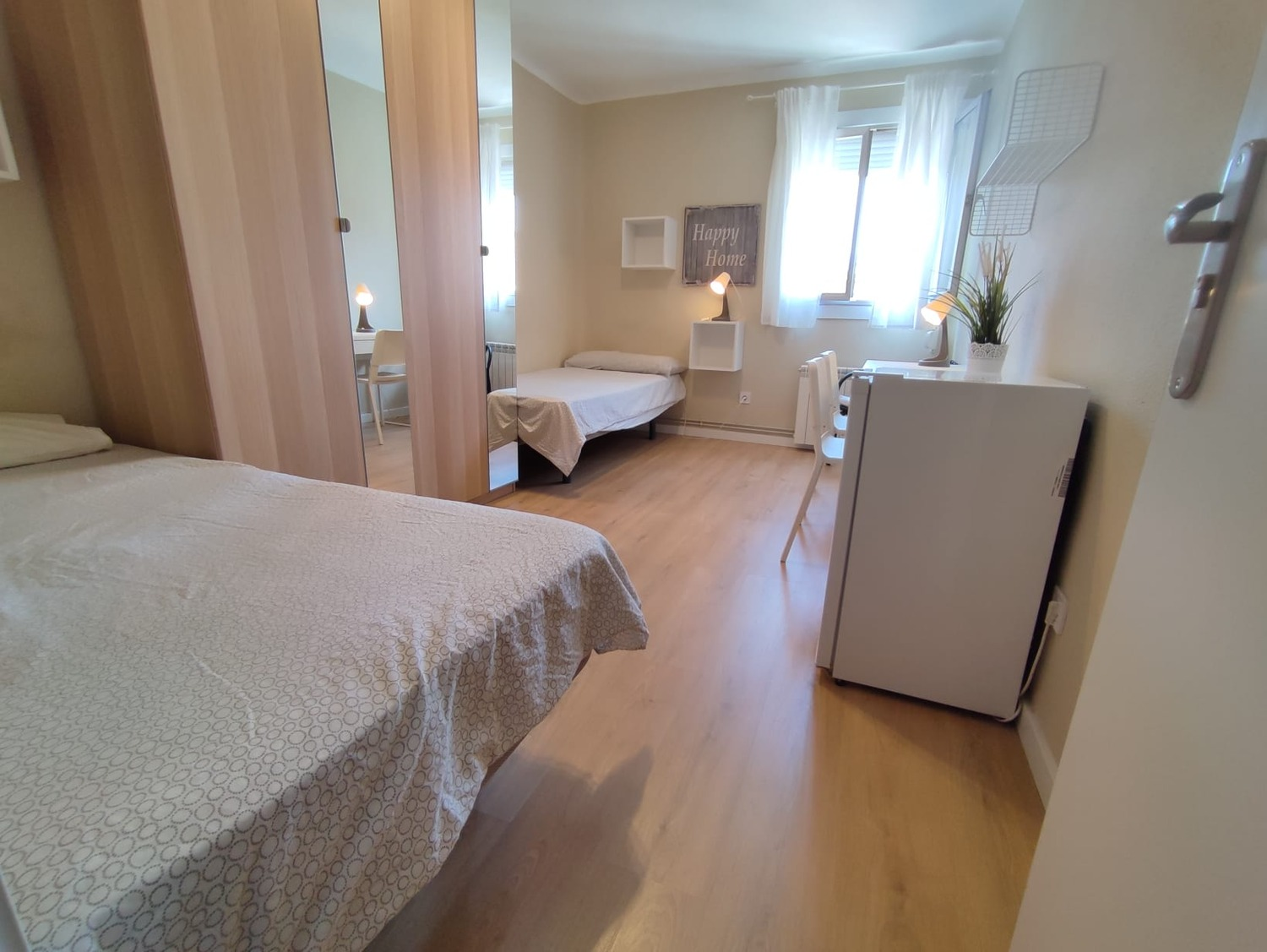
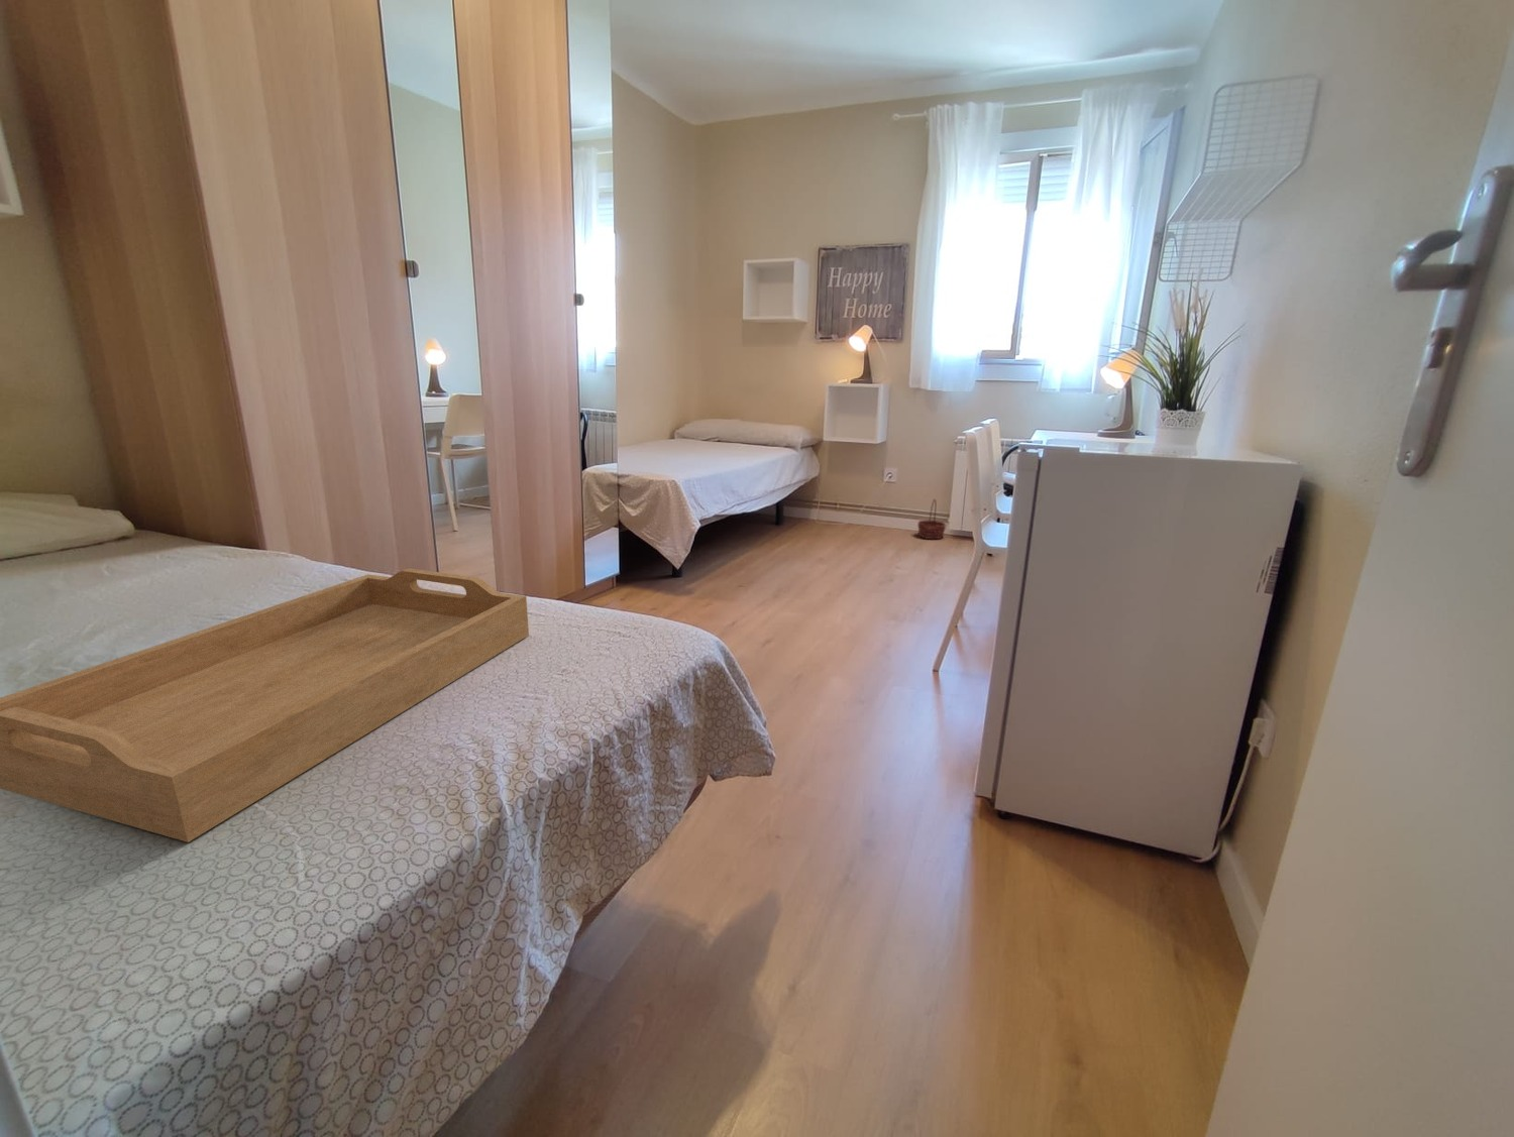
+ basket [917,498,948,540]
+ serving tray [0,568,529,843]
